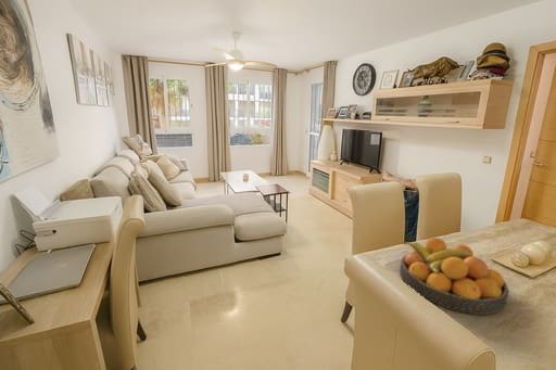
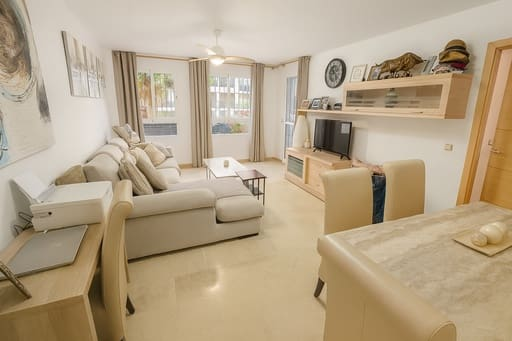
- fruit bowl [399,237,509,316]
